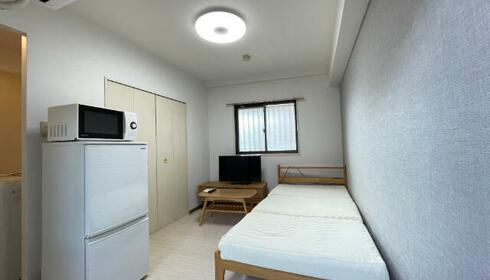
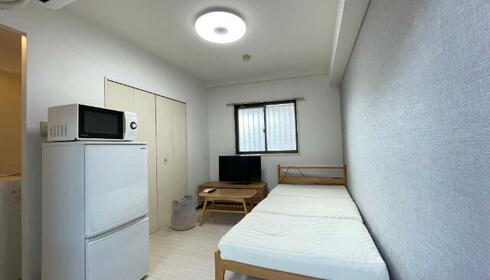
+ laundry hamper [170,194,198,231]
